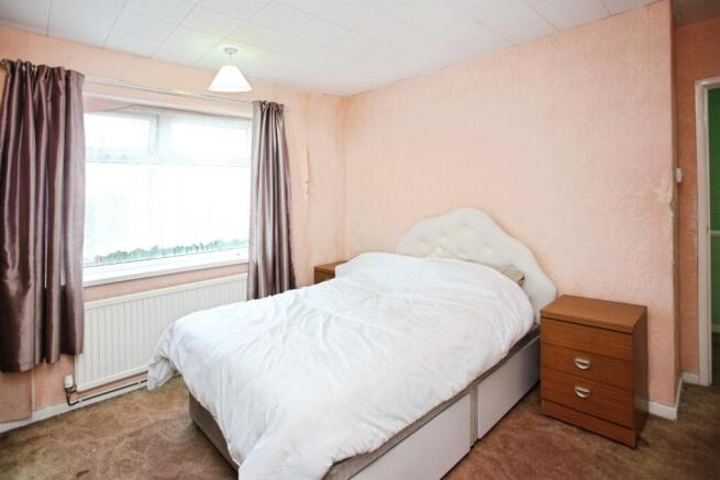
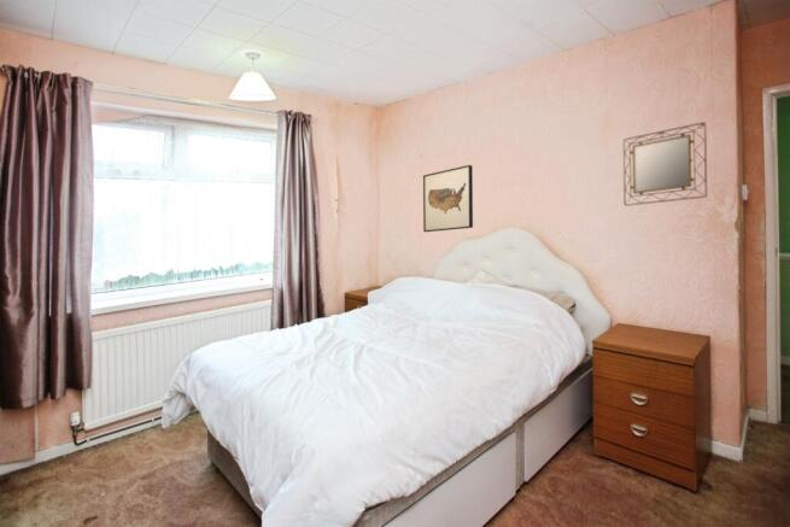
+ wall art [422,164,474,233]
+ home mirror [622,121,708,207]
